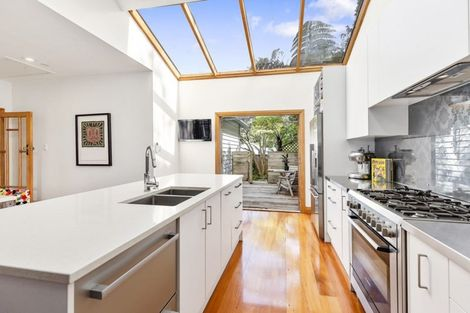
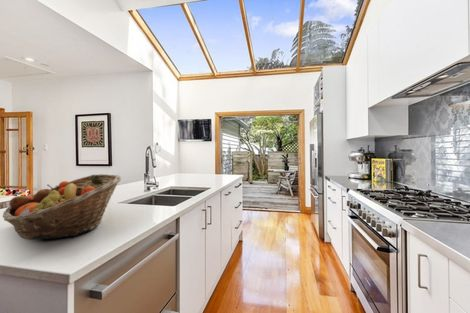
+ fruit basket [2,173,122,241]
